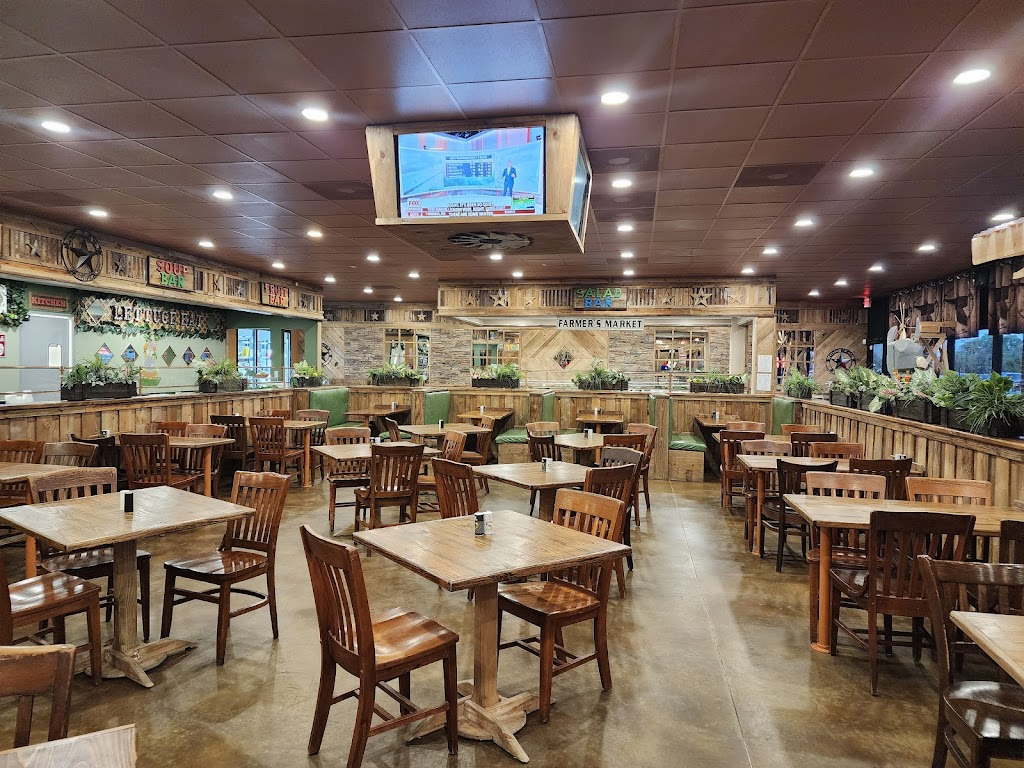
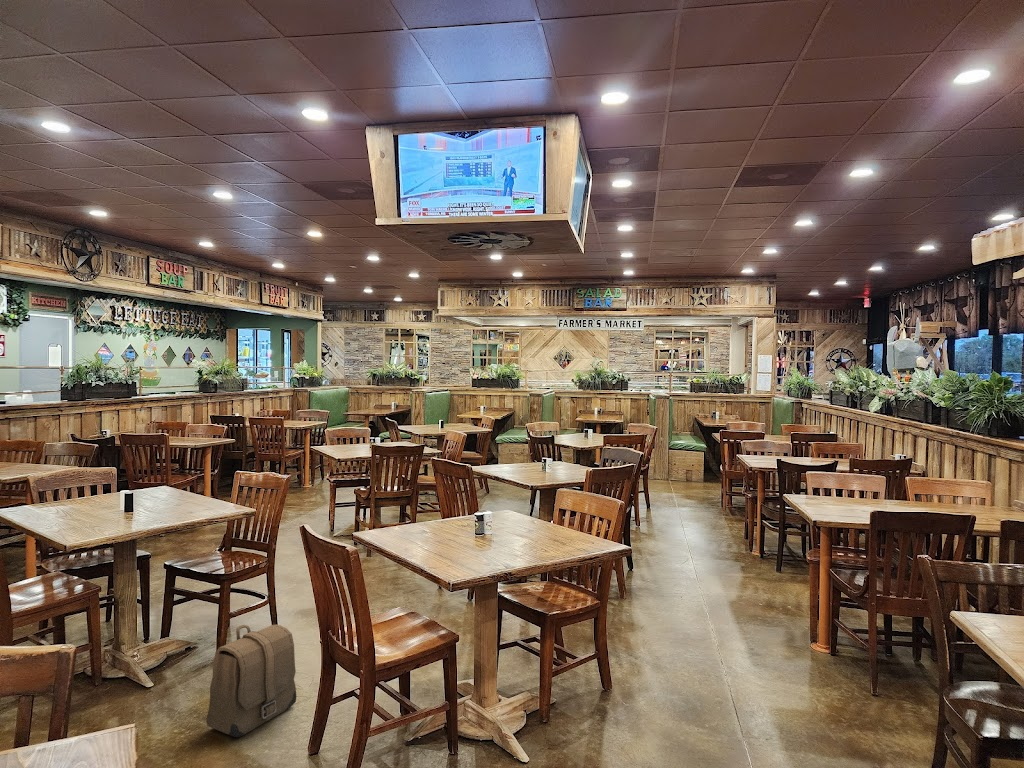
+ backpack [205,624,297,738]
